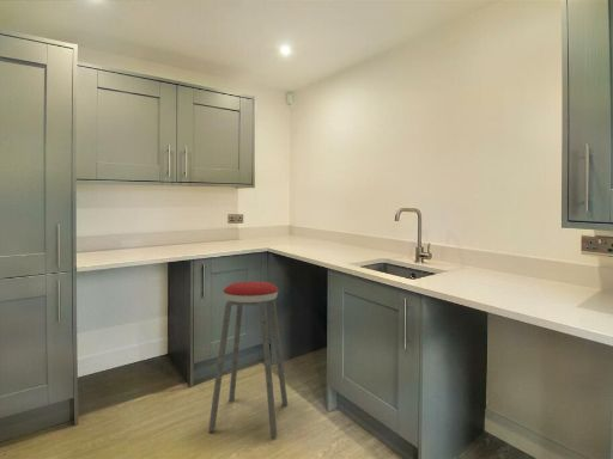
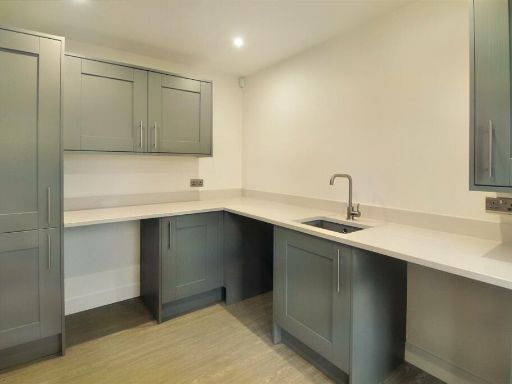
- music stool [207,281,289,437]
